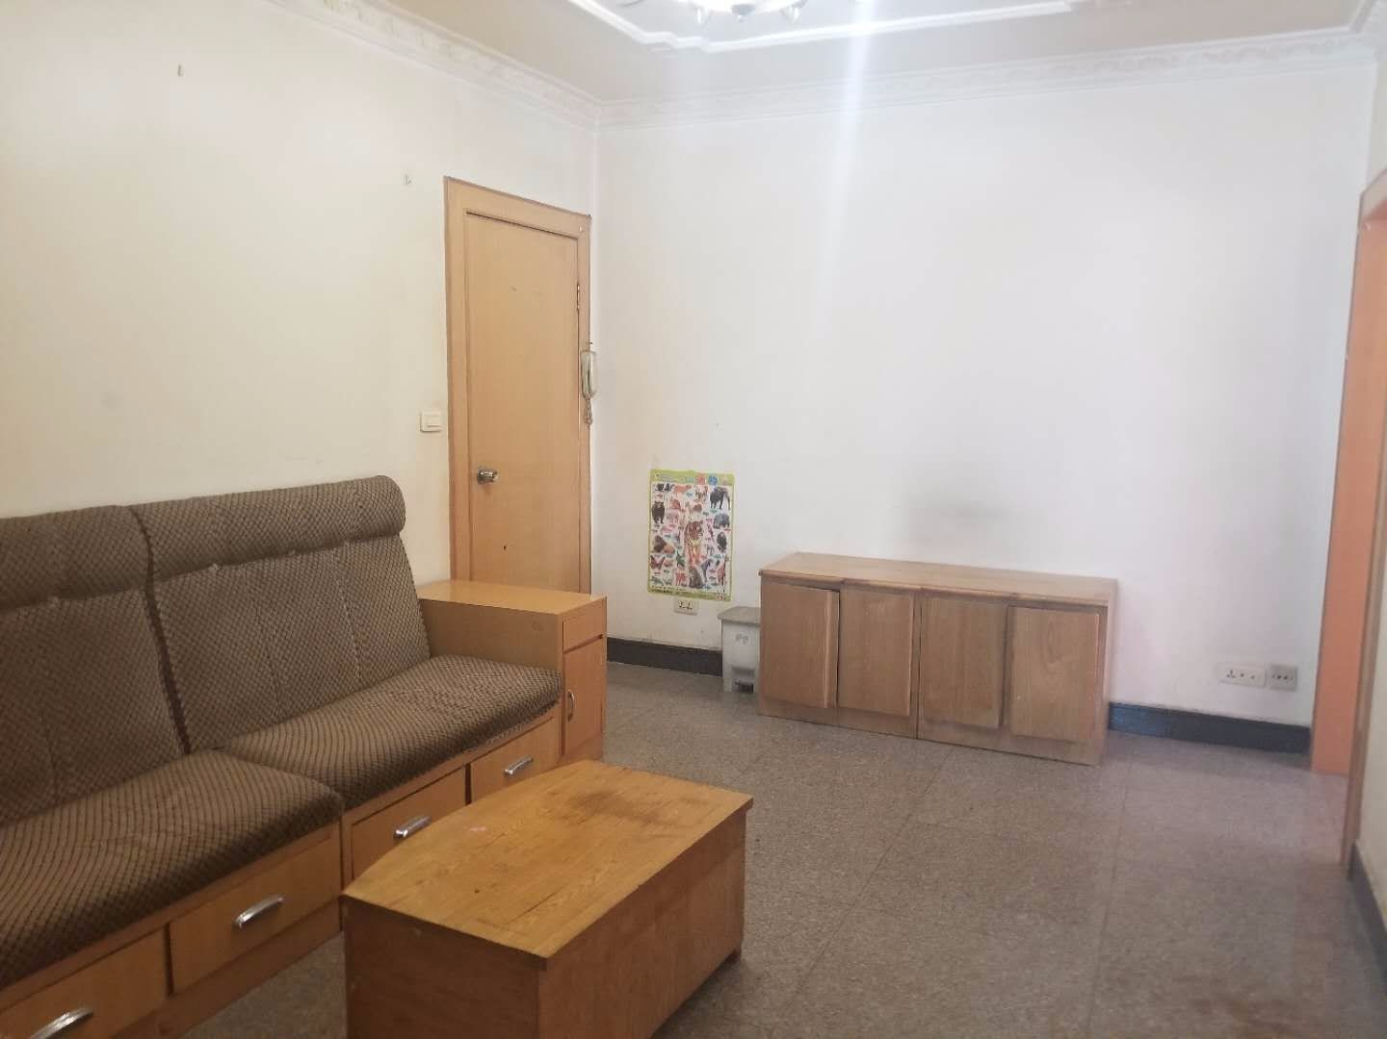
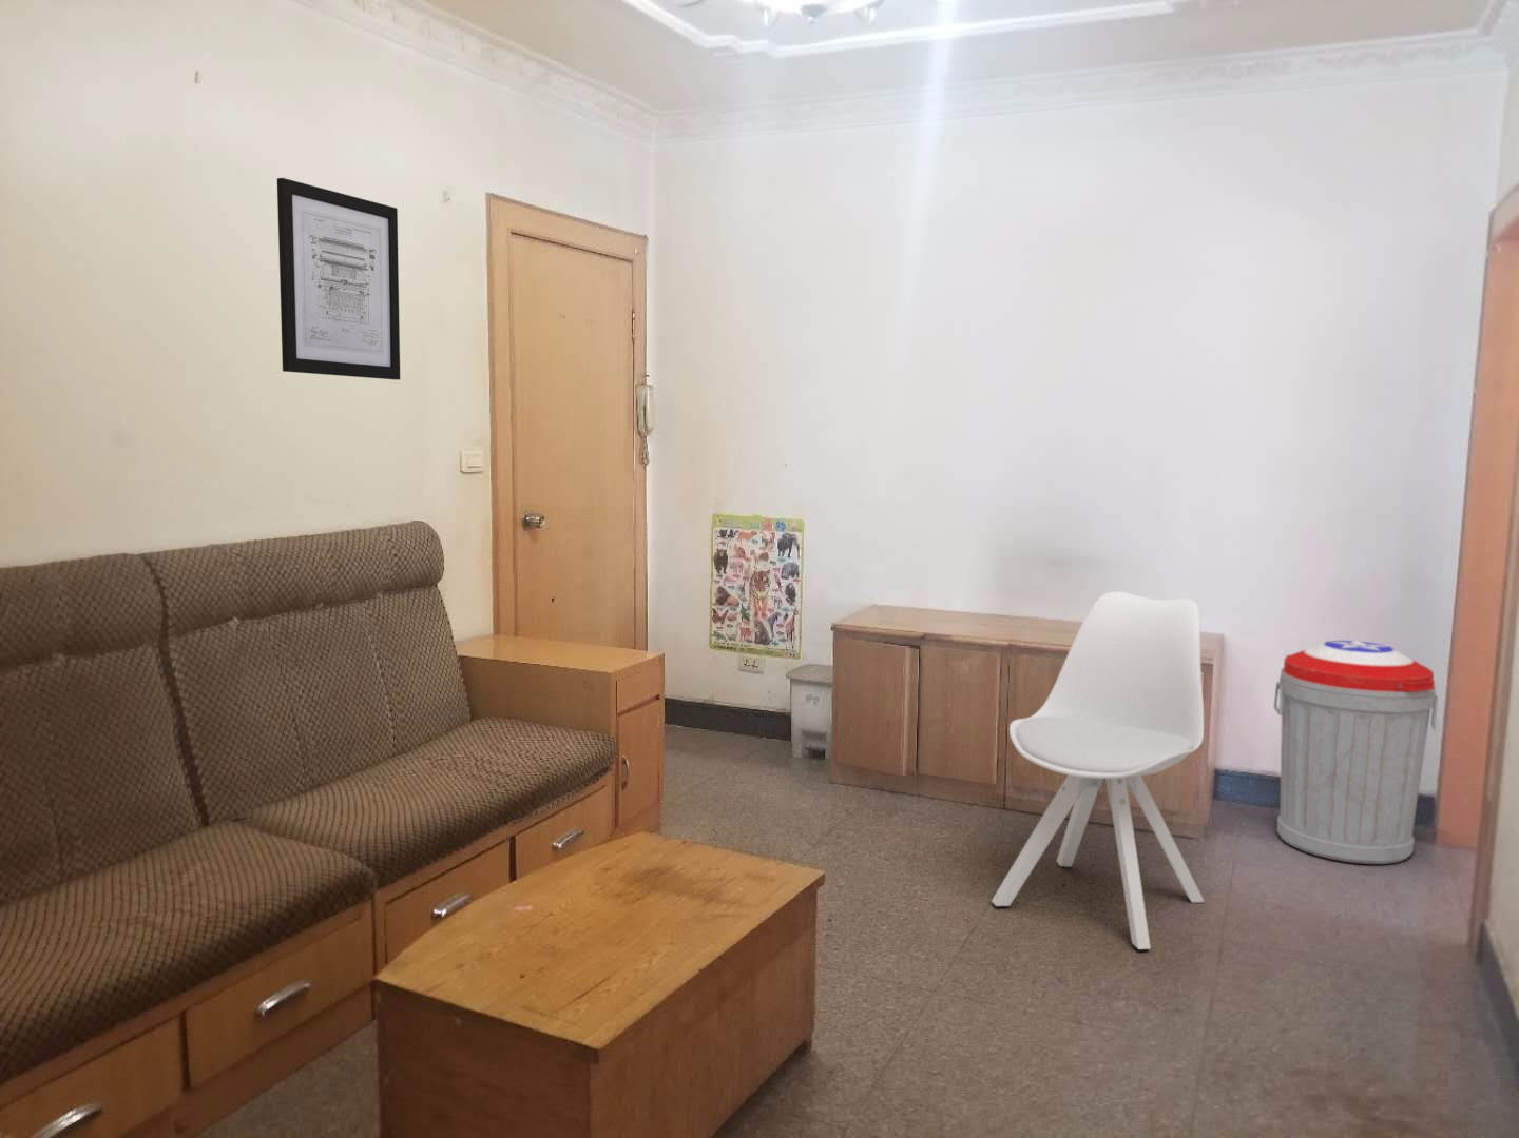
+ wall art [276,177,401,380]
+ chair [990,591,1206,950]
+ trash can [1274,640,1439,865]
